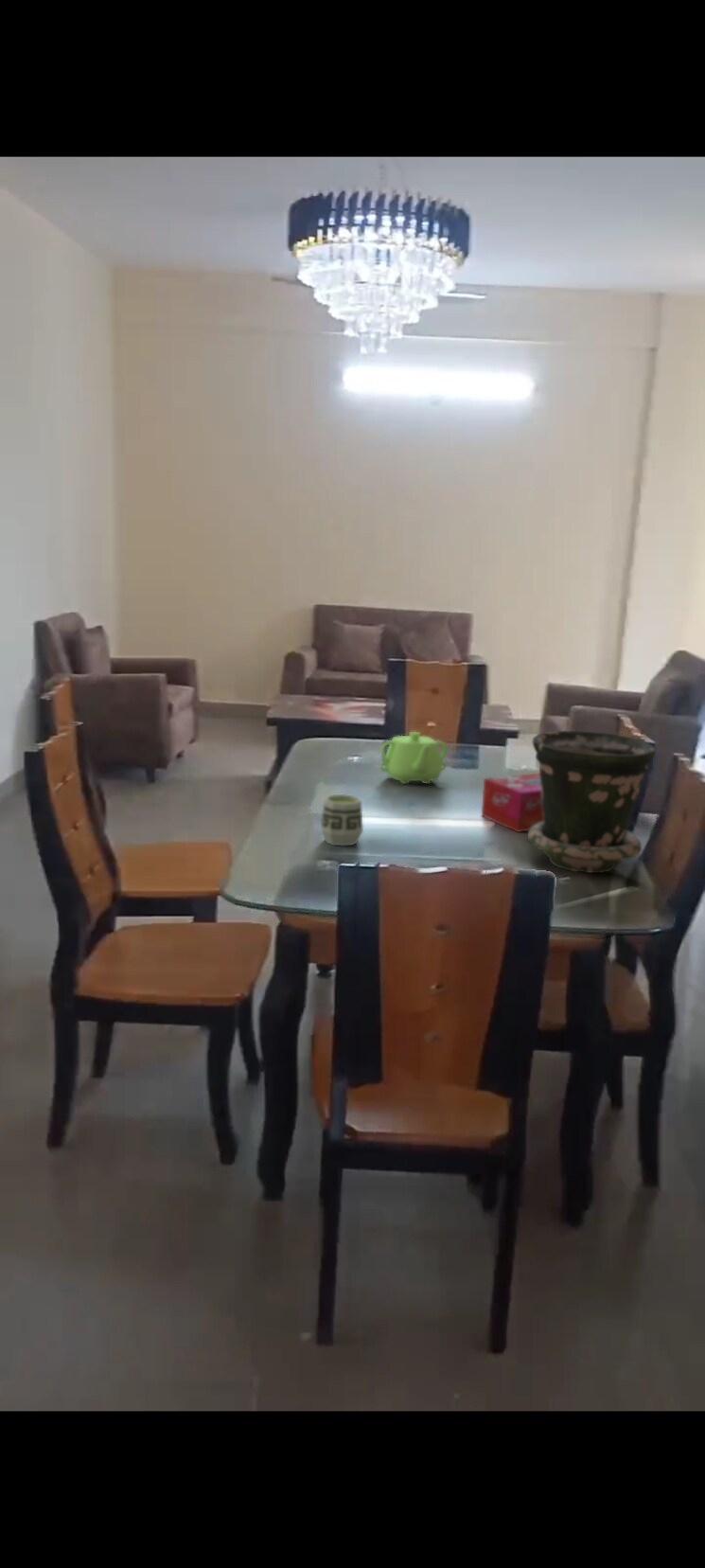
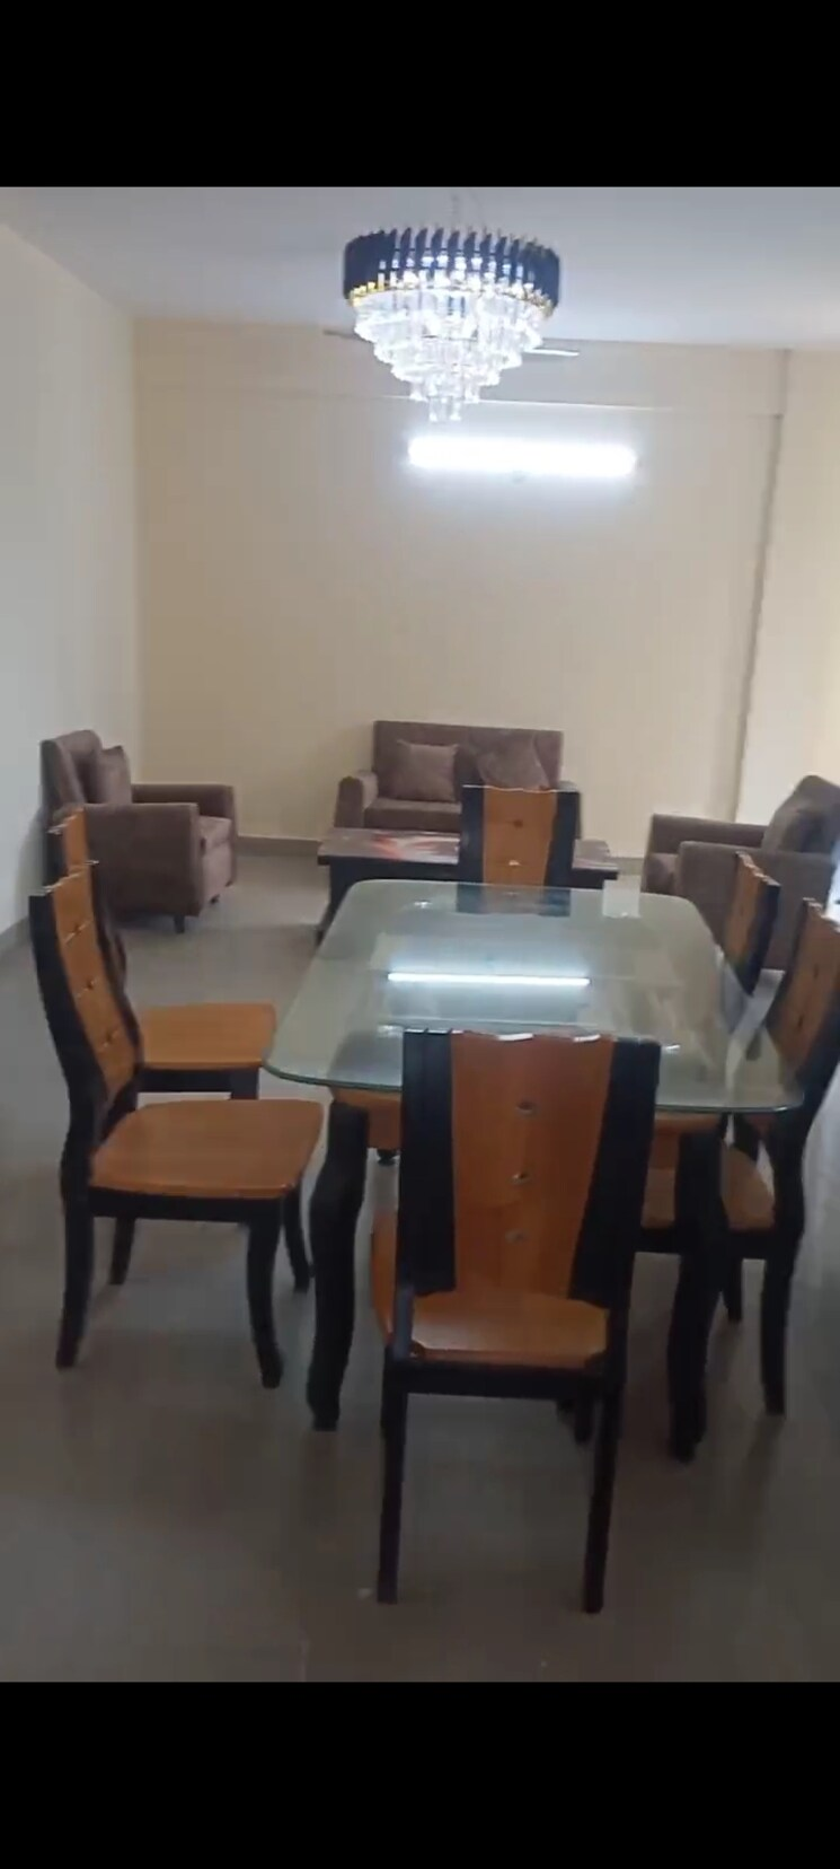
- flower pot [526,730,657,874]
- cup [320,793,364,847]
- tissue box [481,773,544,833]
- teapot [379,731,448,785]
